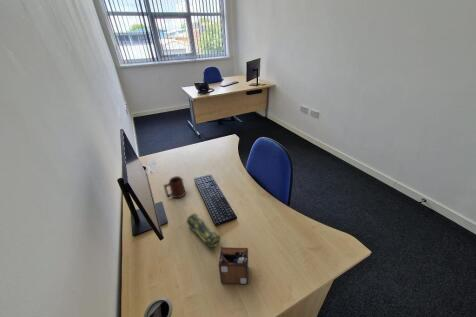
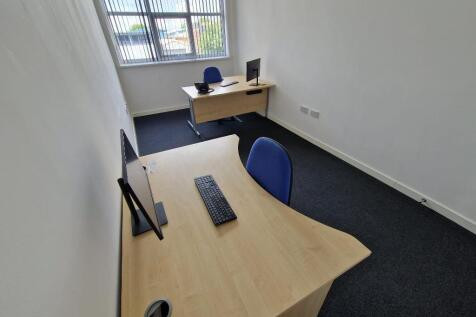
- pencil case [186,213,221,249]
- mug [163,175,186,199]
- desk organizer [218,246,249,285]
